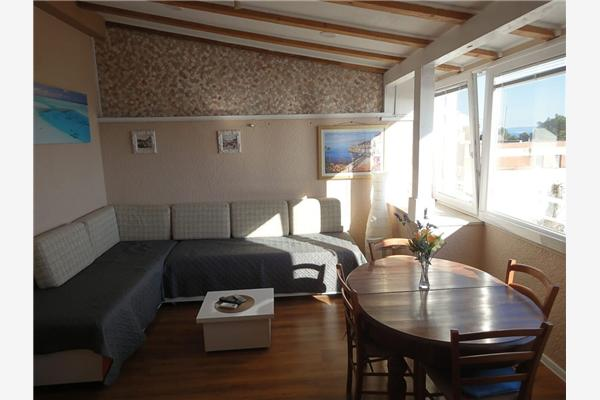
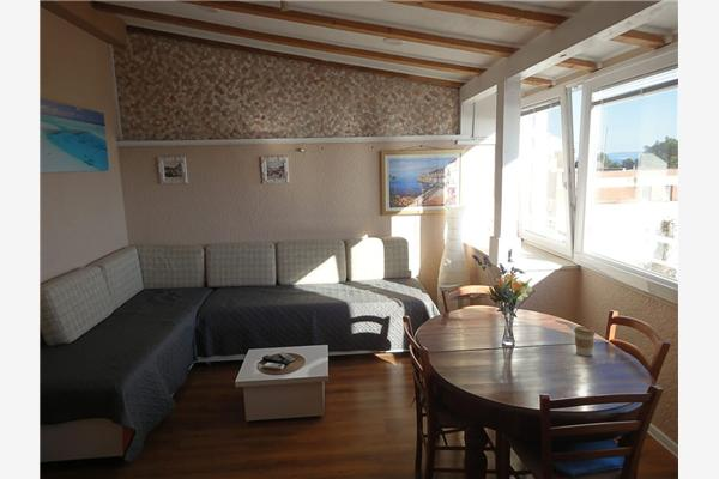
+ coffee cup [573,325,597,357]
